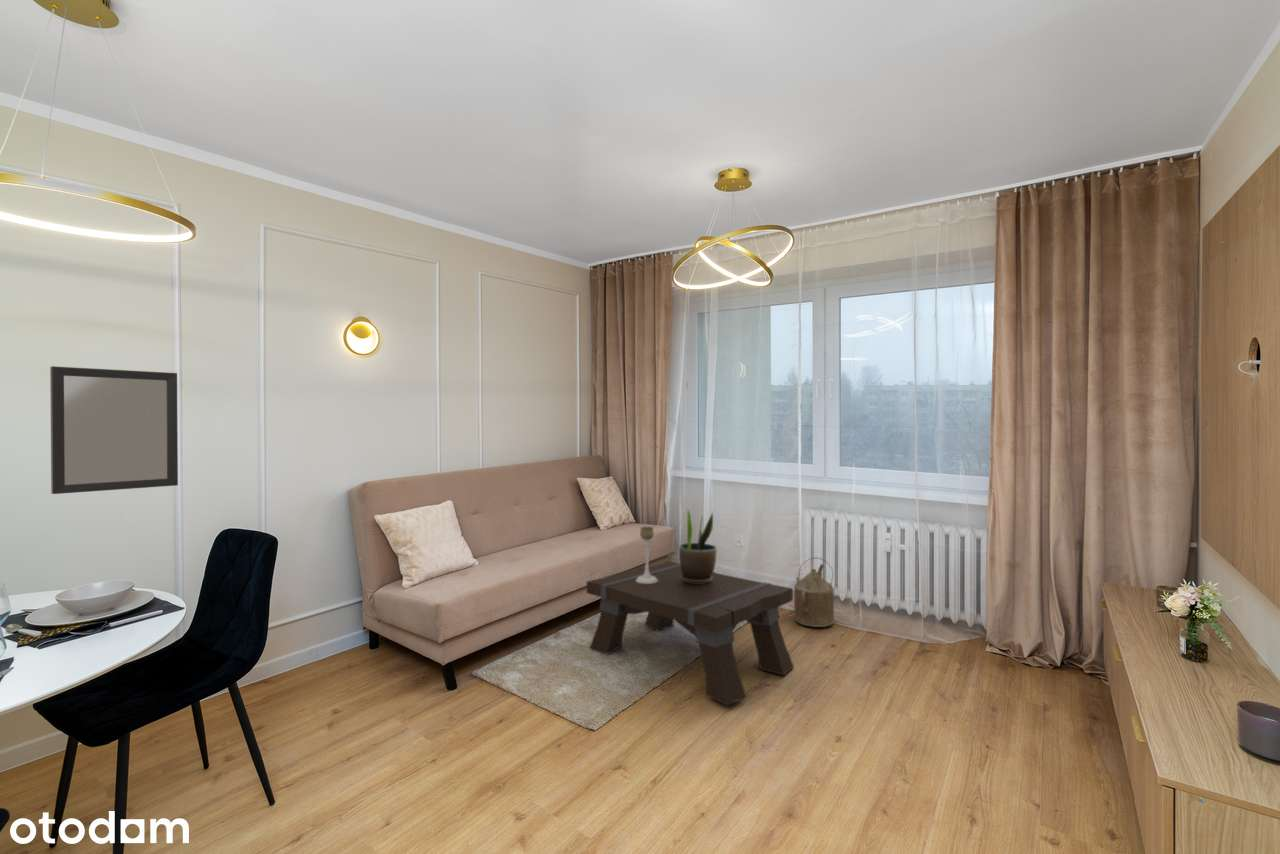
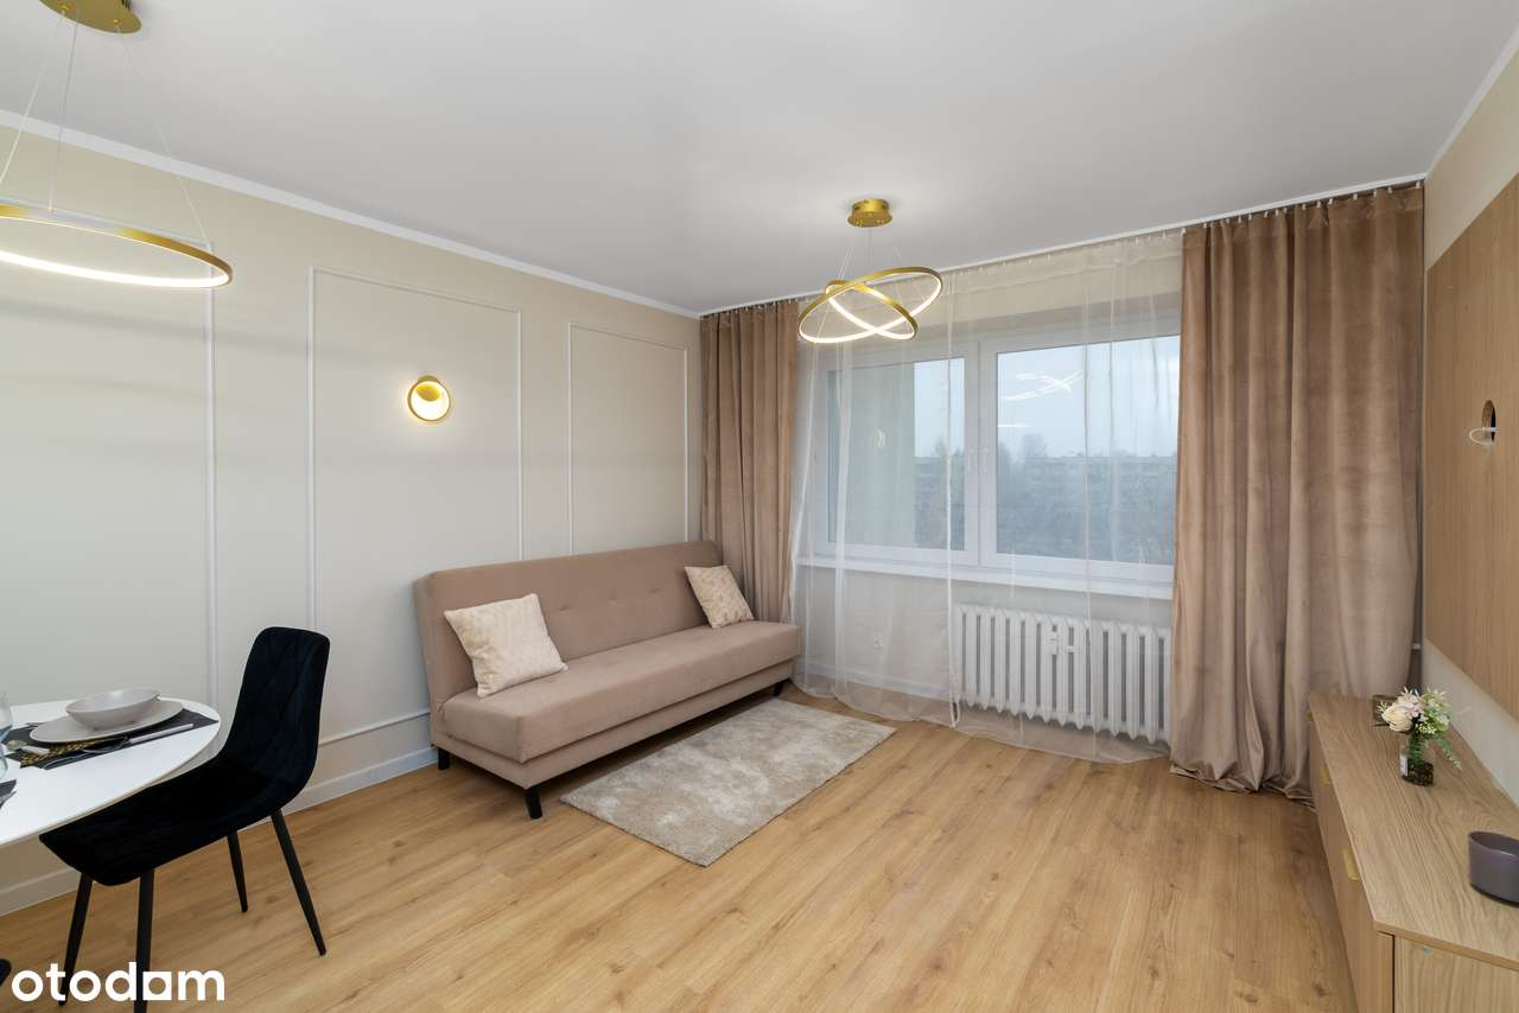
- coffee table [586,560,795,707]
- watering can [793,557,835,628]
- home mirror [49,365,179,495]
- potted plant [678,507,718,584]
- candle holder [636,525,658,584]
